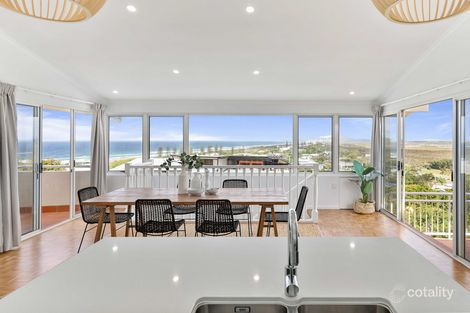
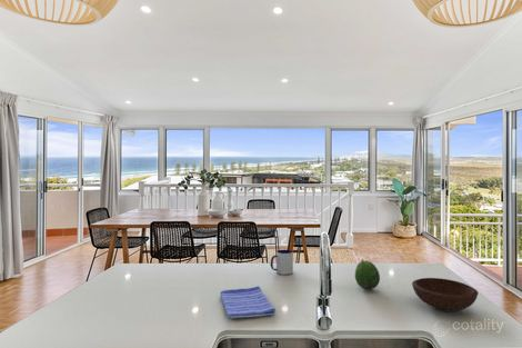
+ fruit [354,258,381,290]
+ bowl [411,277,480,312]
+ mug [270,249,294,276]
+ dish towel [220,286,277,319]
